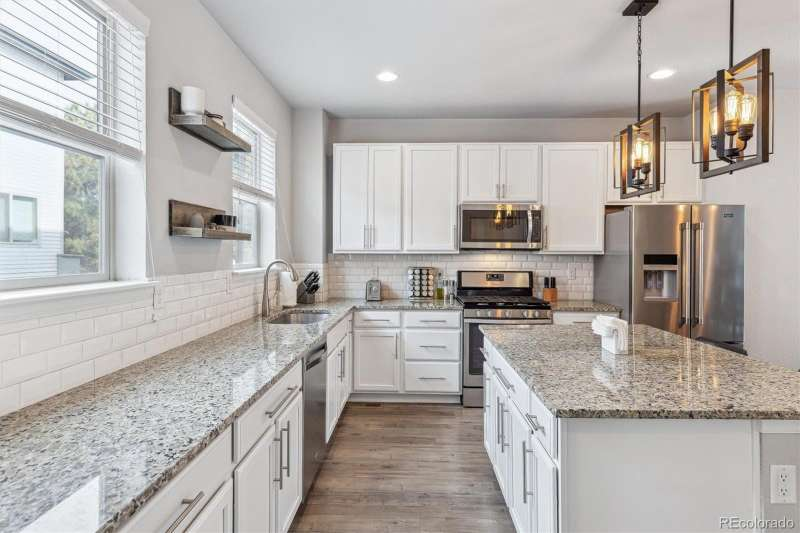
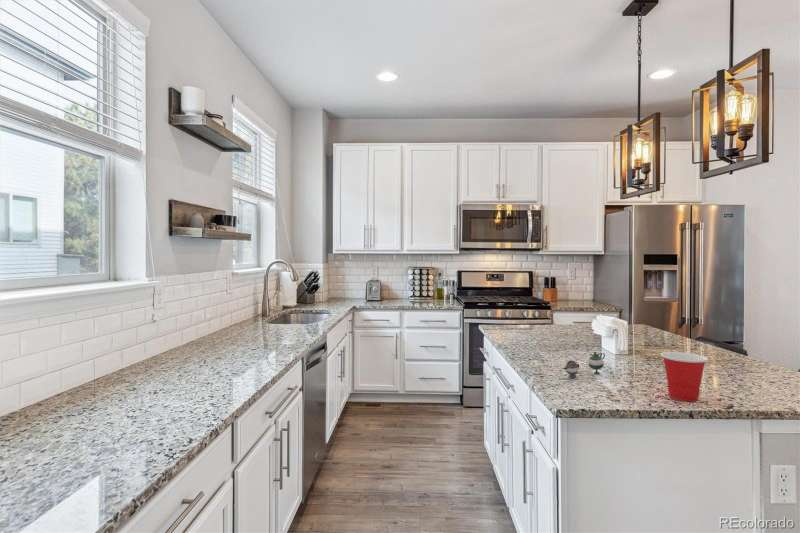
+ teapot [563,351,606,378]
+ cup [660,351,709,402]
